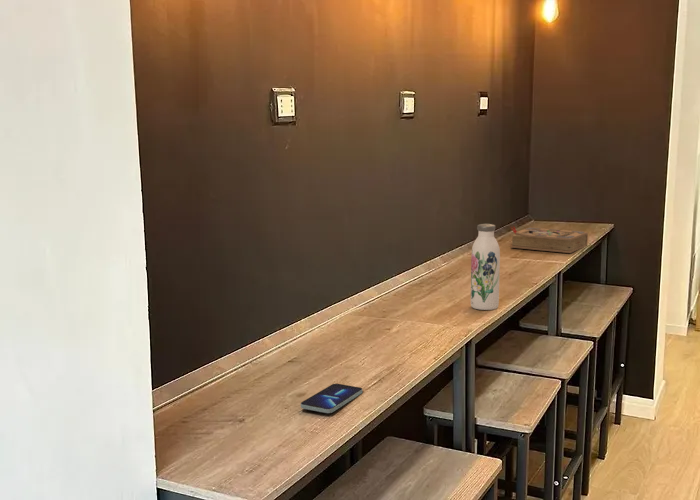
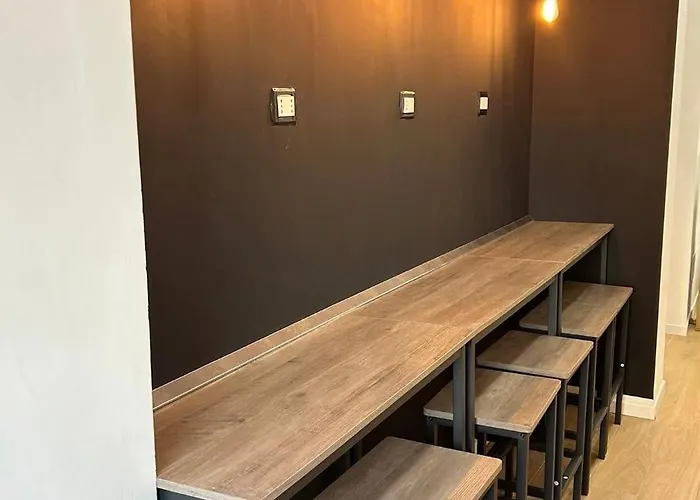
- smartphone [300,383,363,414]
- water bottle [470,223,501,311]
- book [510,225,589,254]
